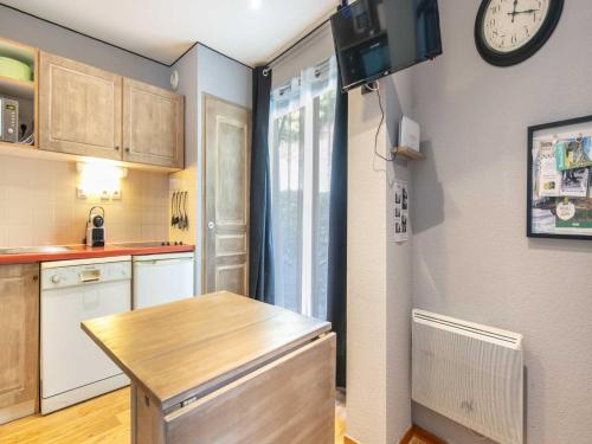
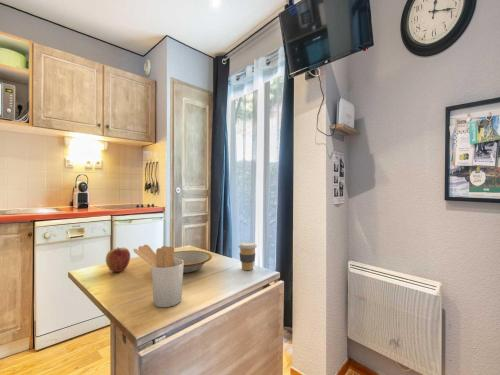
+ bowl [174,249,213,274]
+ apple [105,246,131,273]
+ coffee cup [237,241,258,271]
+ utensil holder [132,244,184,308]
